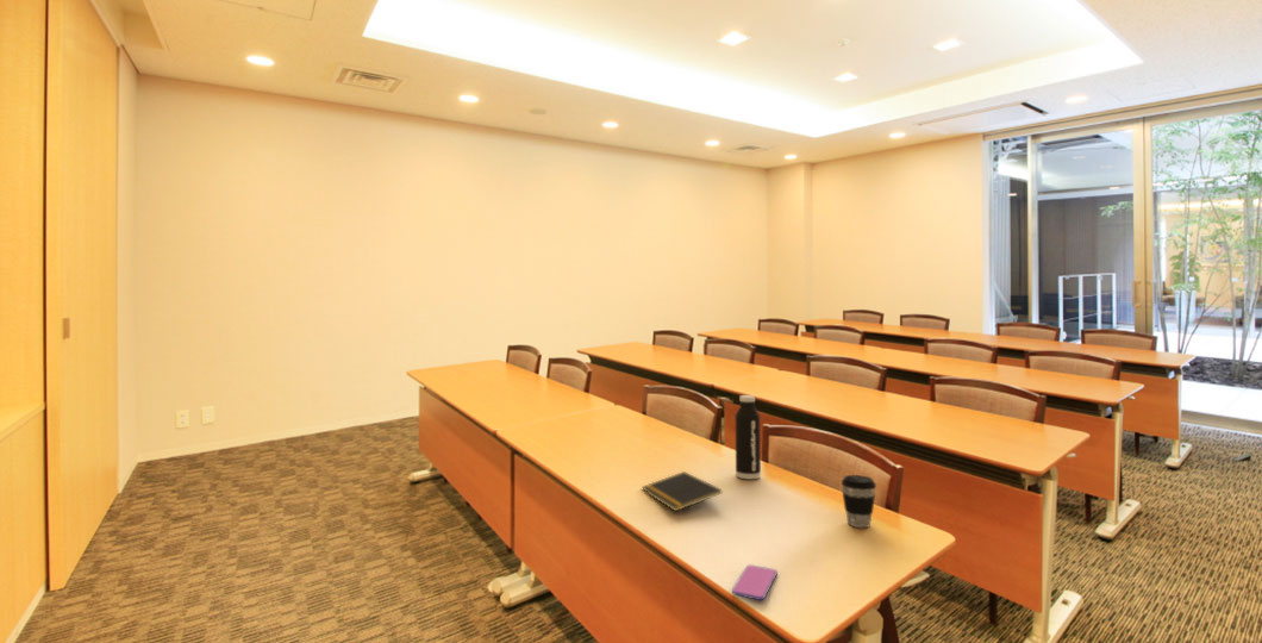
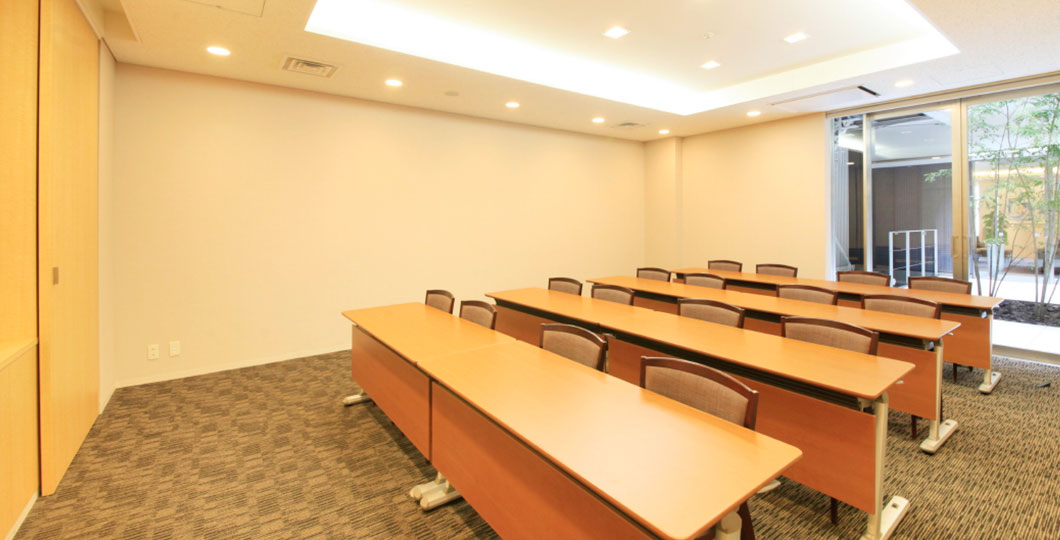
- notepad [642,470,723,512]
- smartphone [731,563,779,601]
- water bottle [735,394,762,480]
- coffee cup [841,474,877,529]
